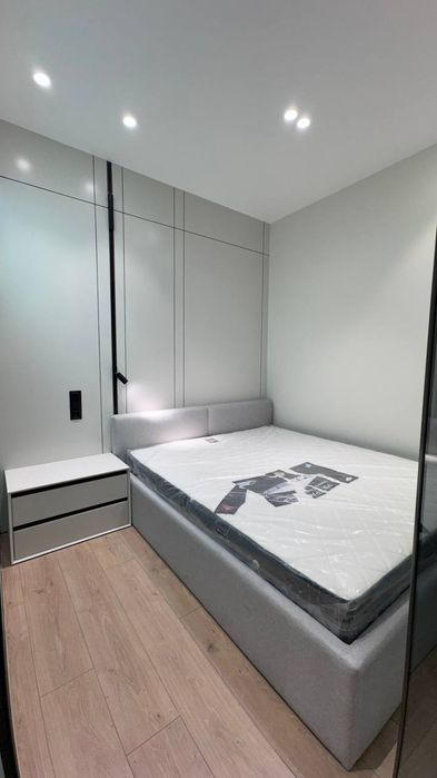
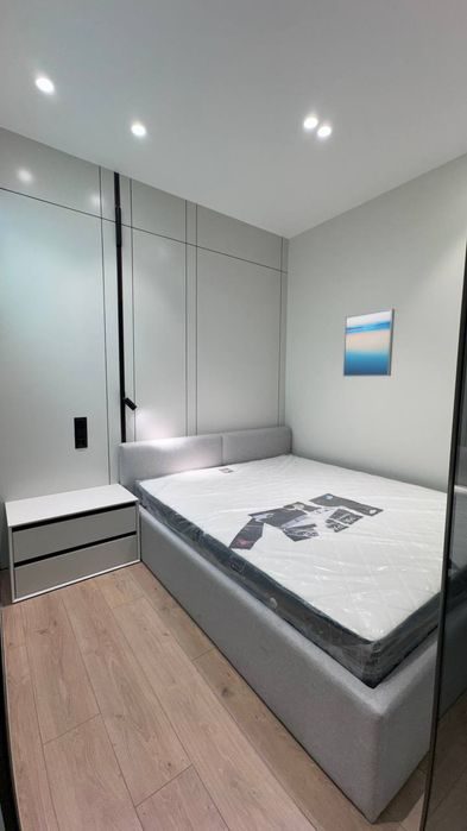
+ wall art [342,308,396,378]
